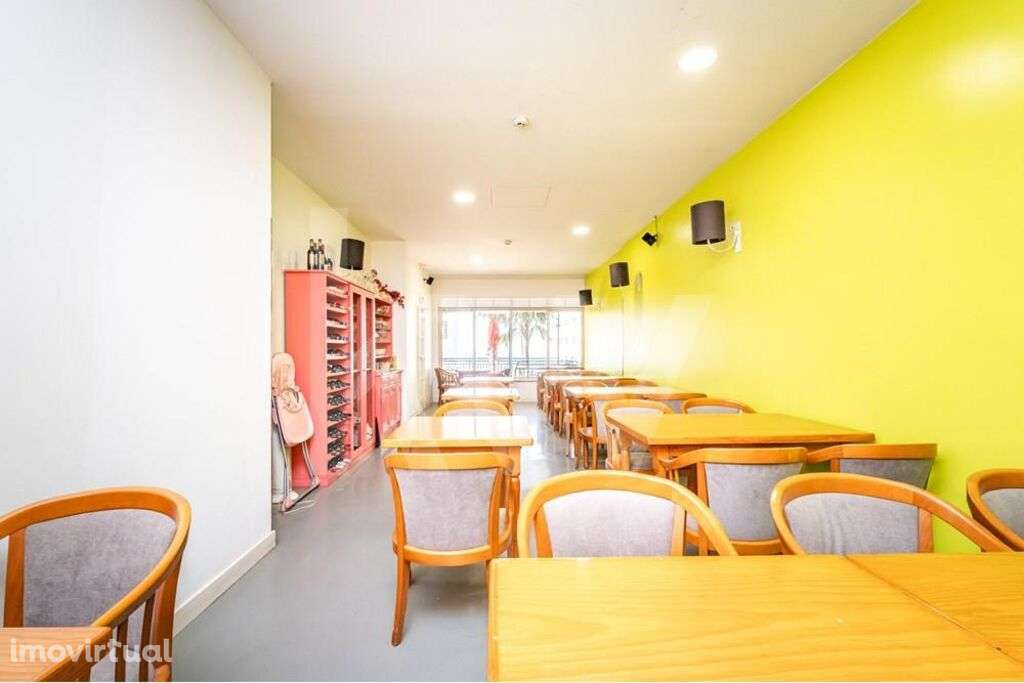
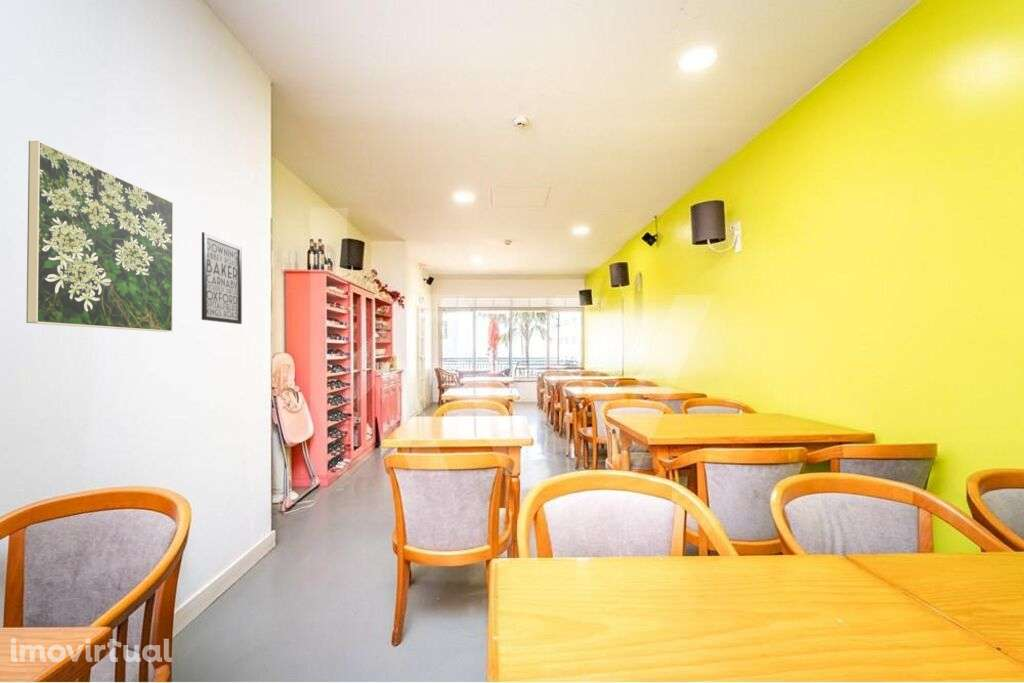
+ wall art [201,231,243,325]
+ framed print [25,140,174,333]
